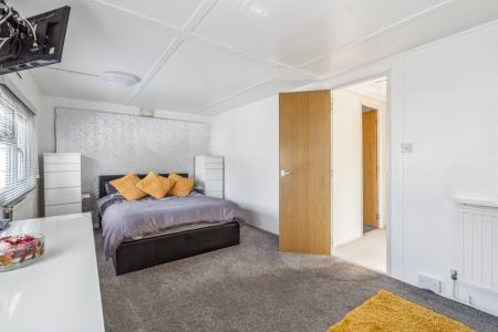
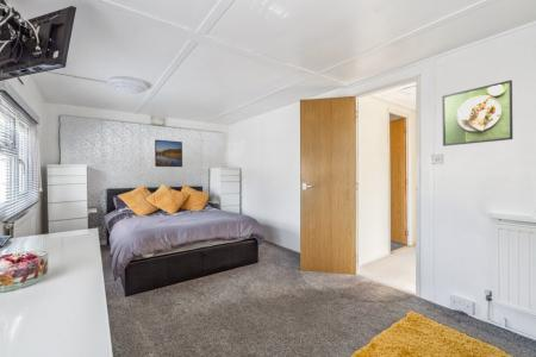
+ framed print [154,138,183,168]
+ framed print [441,79,513,148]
